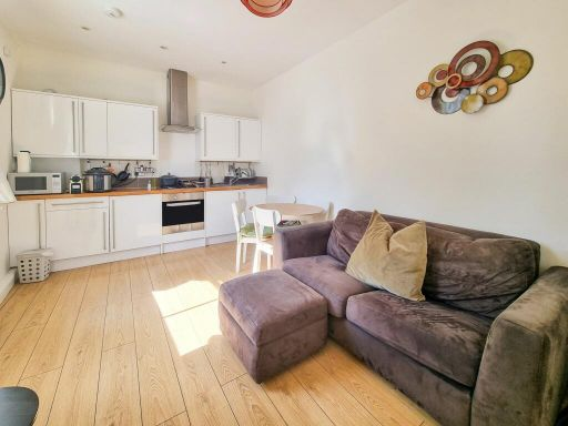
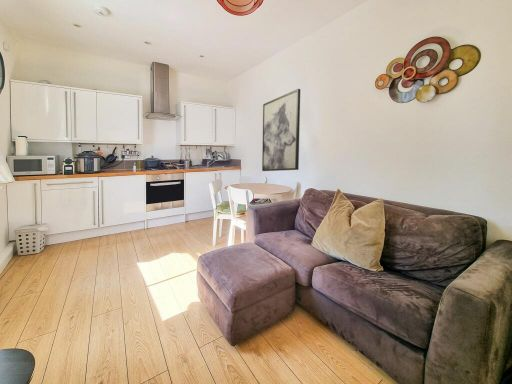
+ wall art [261,88,301,172]
